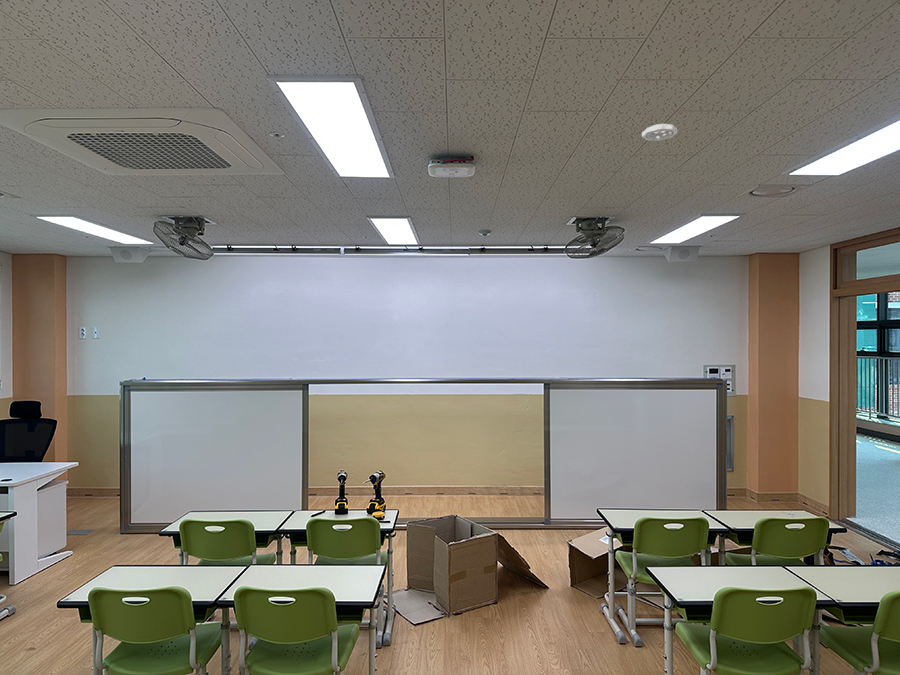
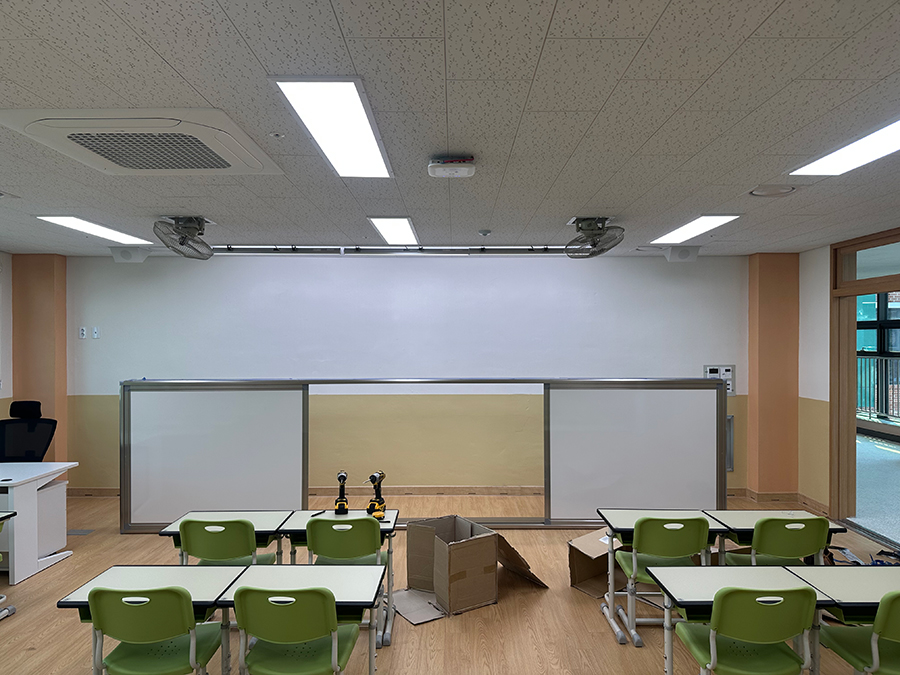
- smoke detector [641,123,678,142]
